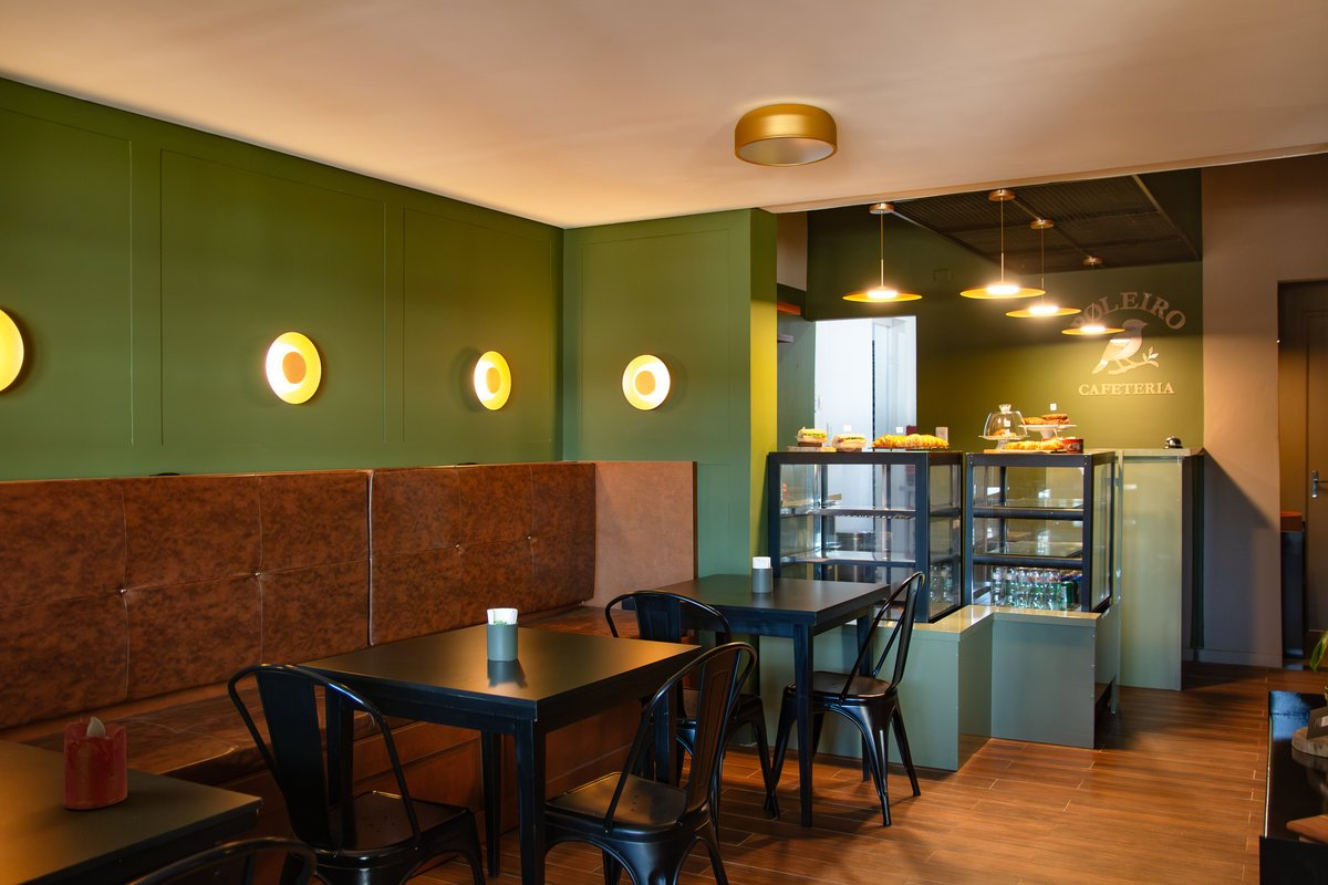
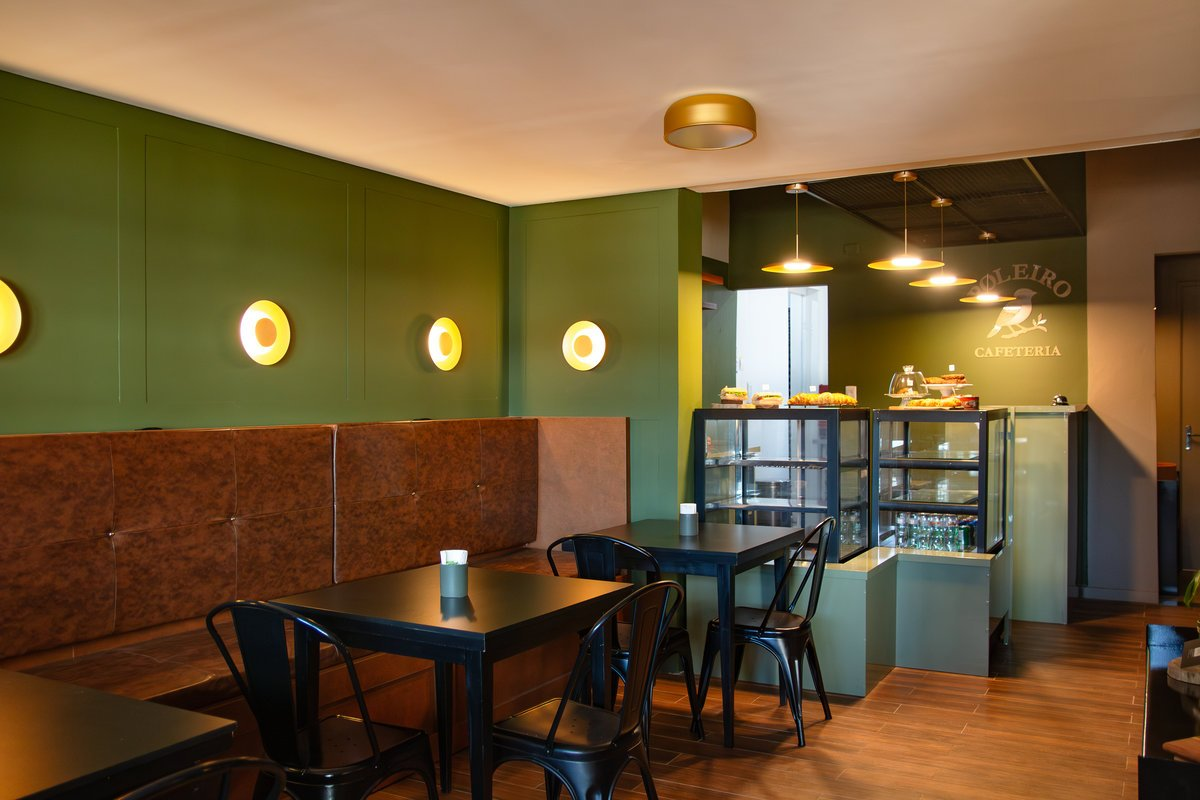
- candle [62,716,129,811]
